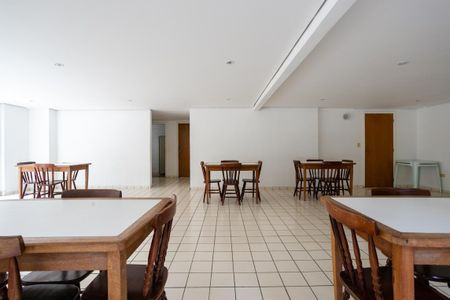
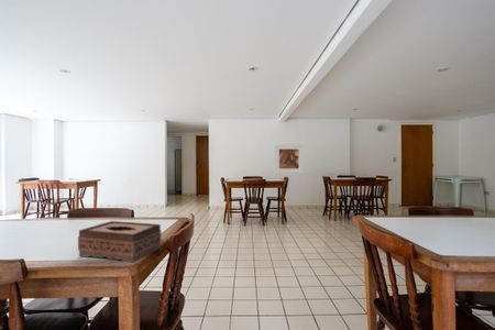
+ tissue box [77,220,163,264]
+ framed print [274,144,304,174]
